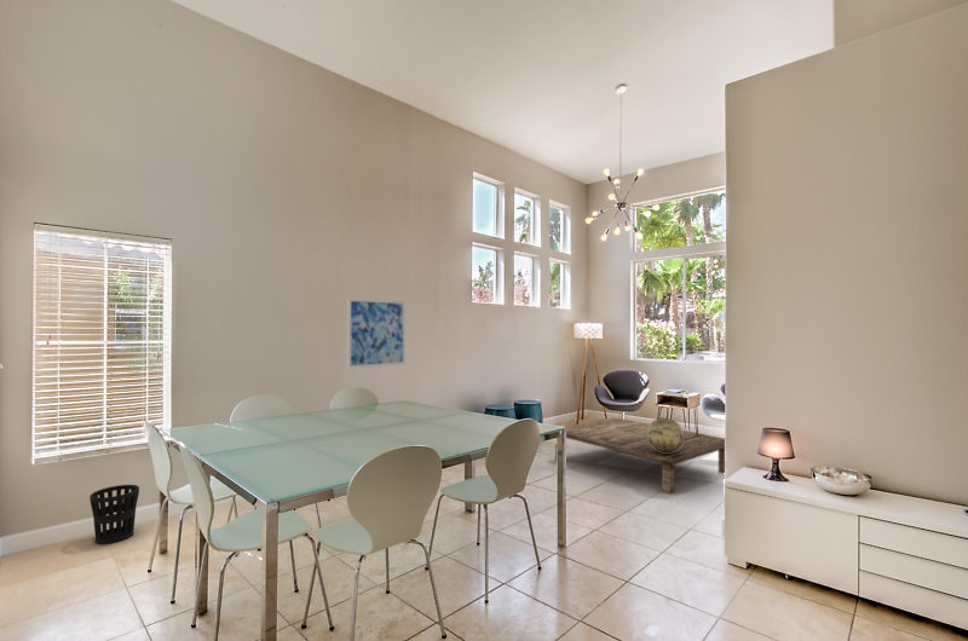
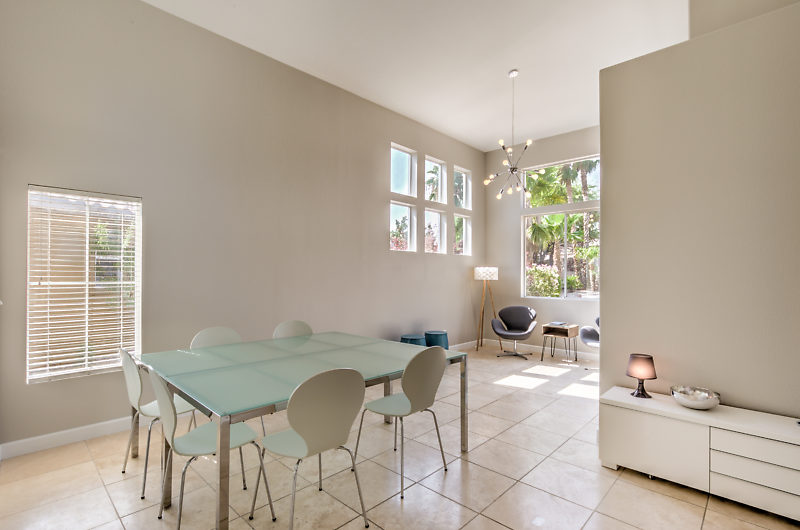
- wall art [346,298,407,370]
- wastebasket [88,484,140,545]
- decorative sphere [647,416,684,452]
- coffee table [554,416,726,496]
